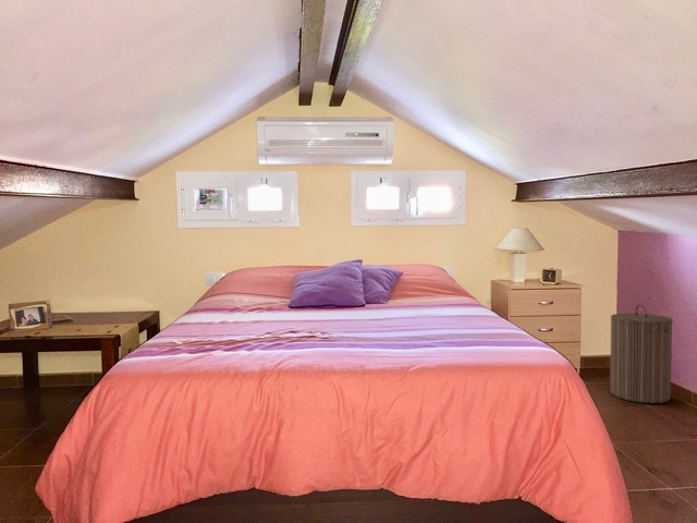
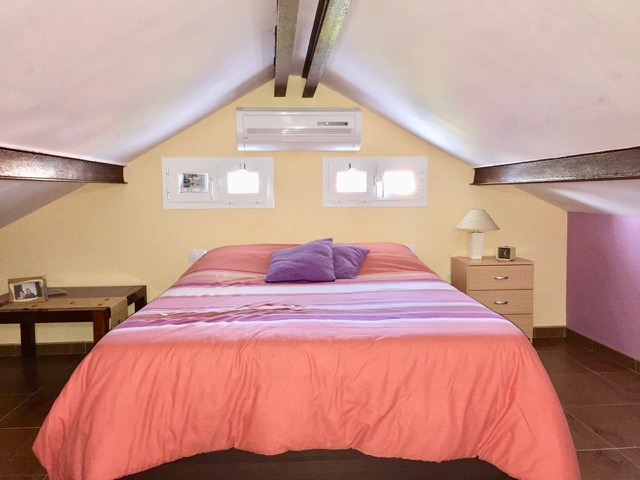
- laundry hamper [609,303,674,404]
